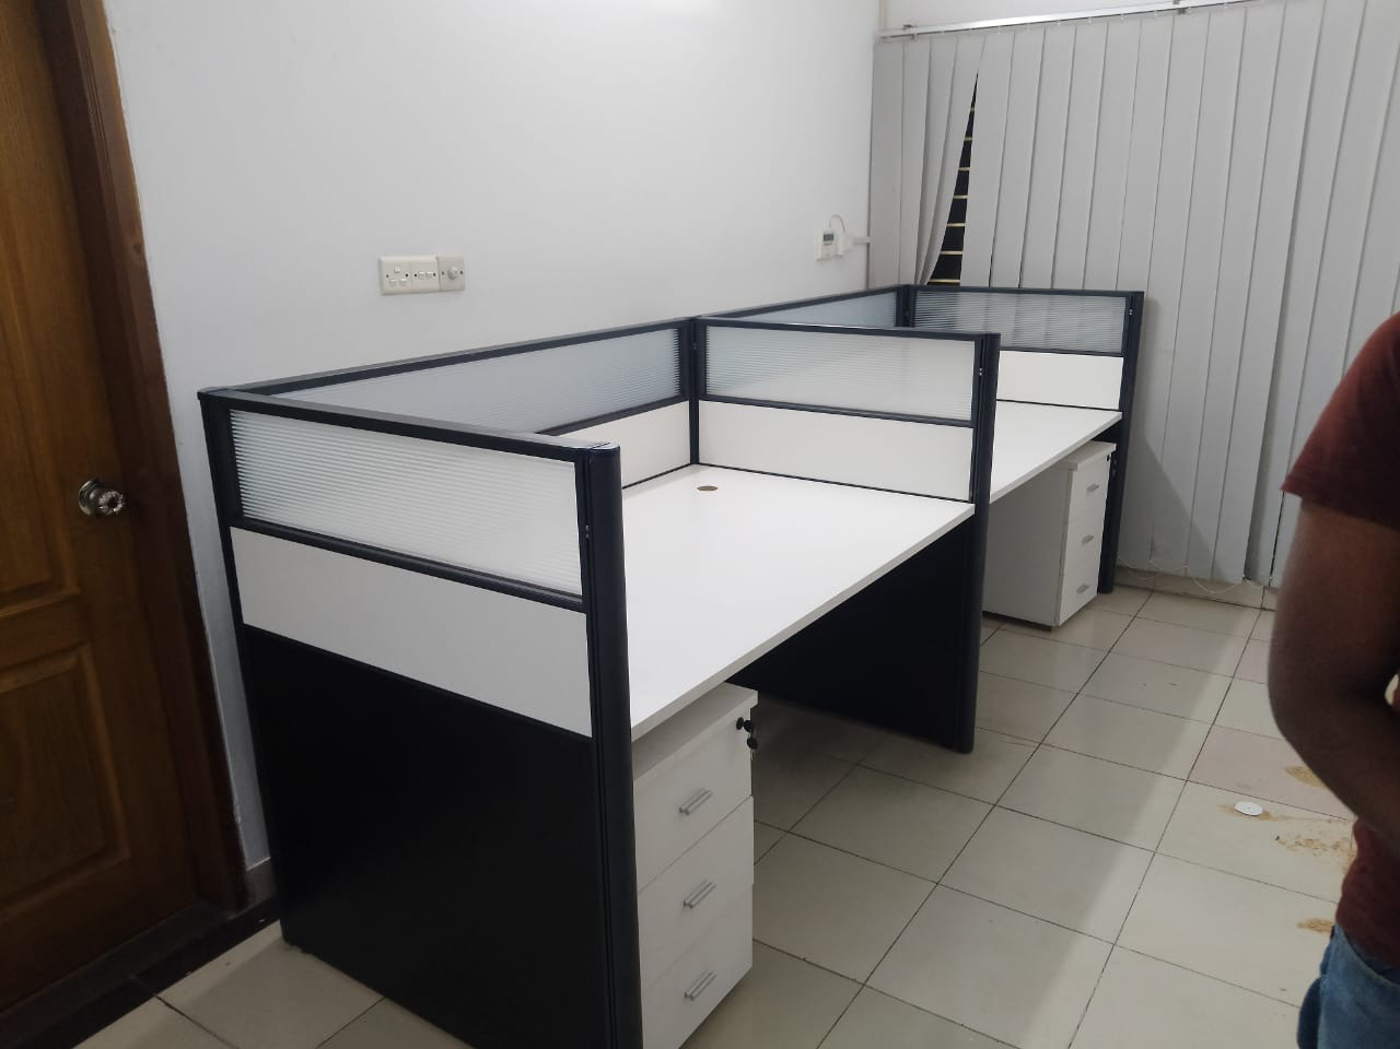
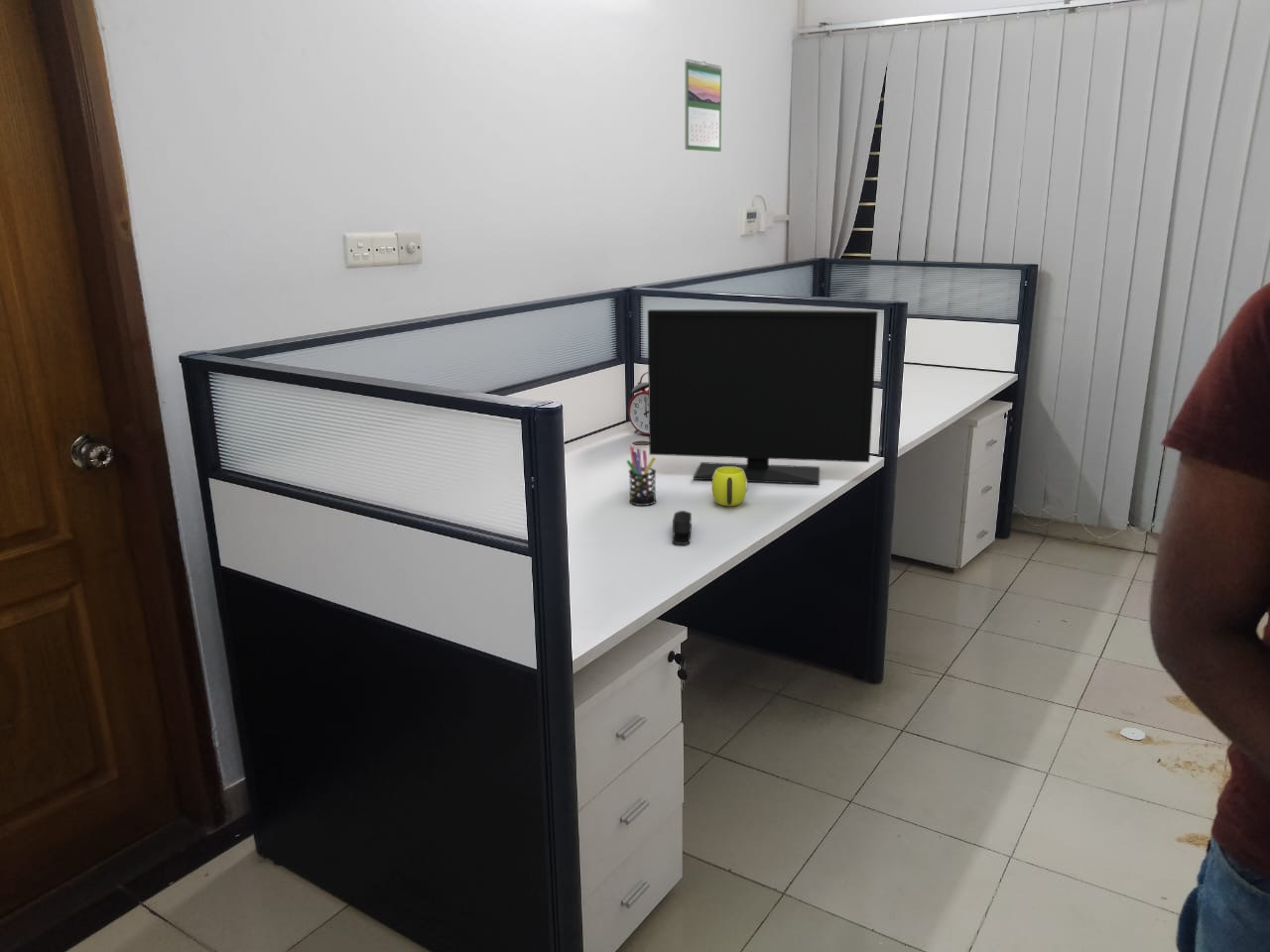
+ calendar [684,59,722,153]
+ stapler [671,510,693,545]
+ alarm clock [627,371,649,435]
+ cup [711,467,749,507]
+ pen holder [625,445,657,507]
+ monitor [647,308,879,486]
